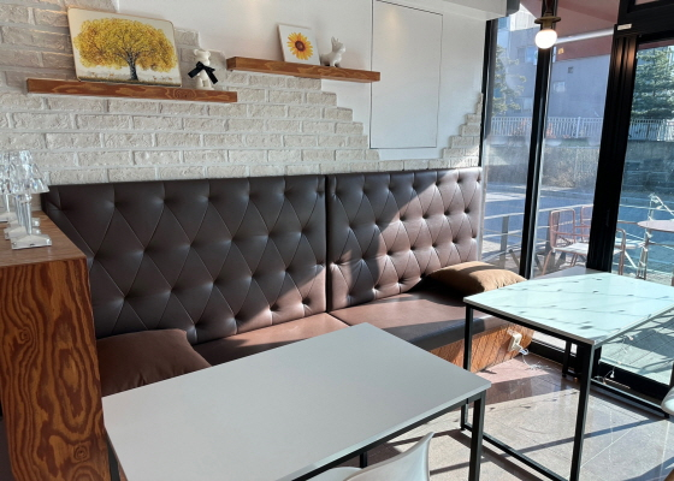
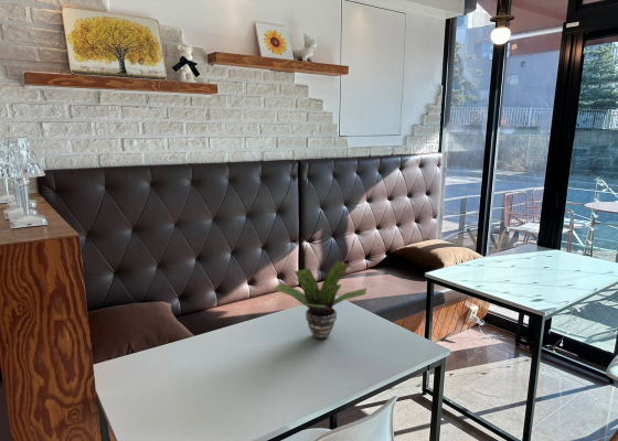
+ potted plant [274,260,367,341]
